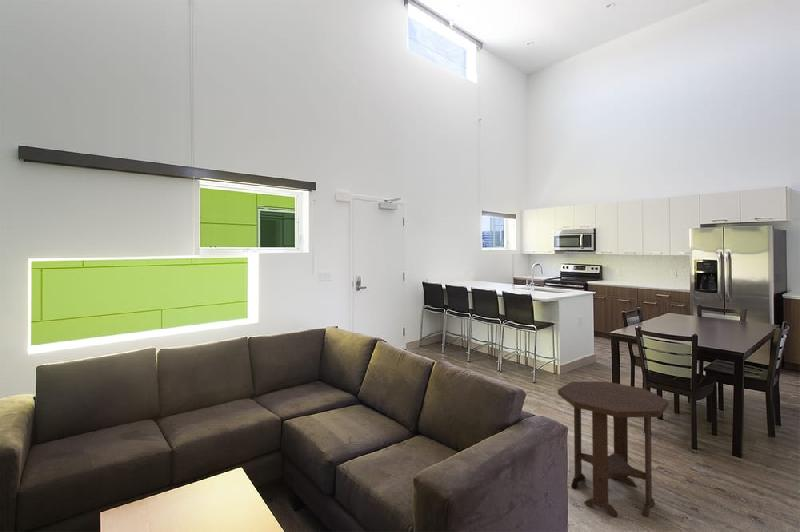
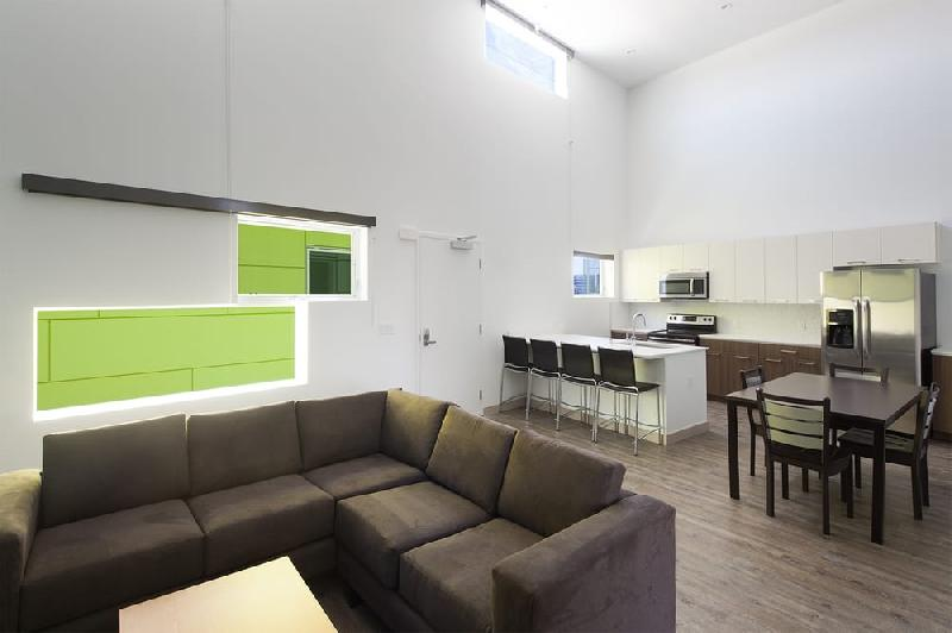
- side table [557,380,669,518]
